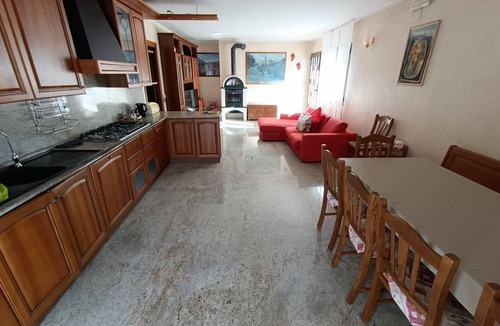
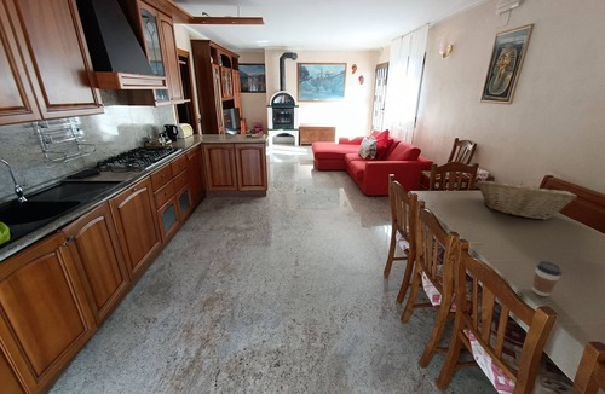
+ coffee cup [531,260,563,297]
+ fruit basket [476,180,577,221]
